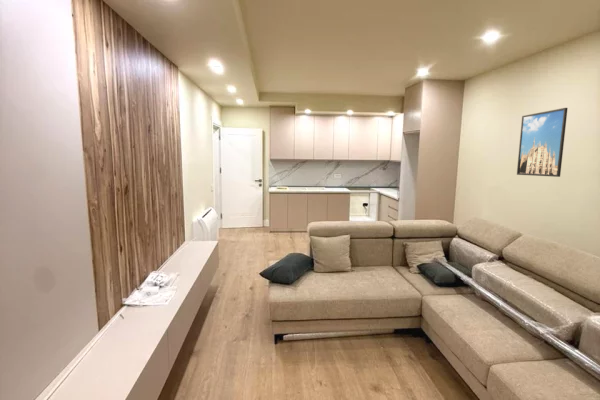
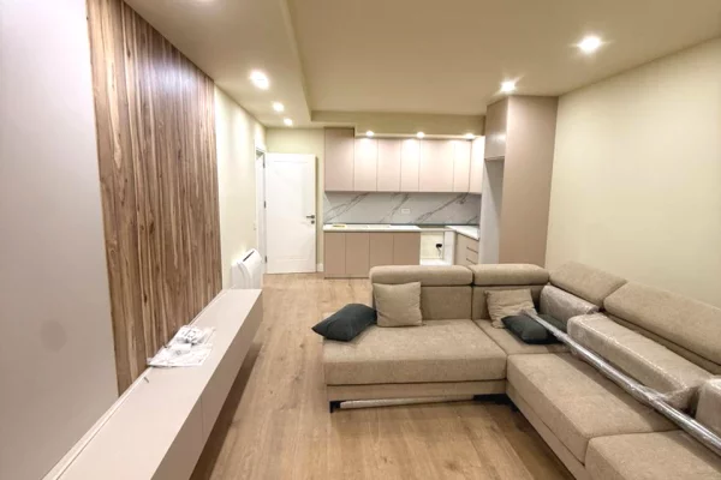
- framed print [516,107,568,178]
